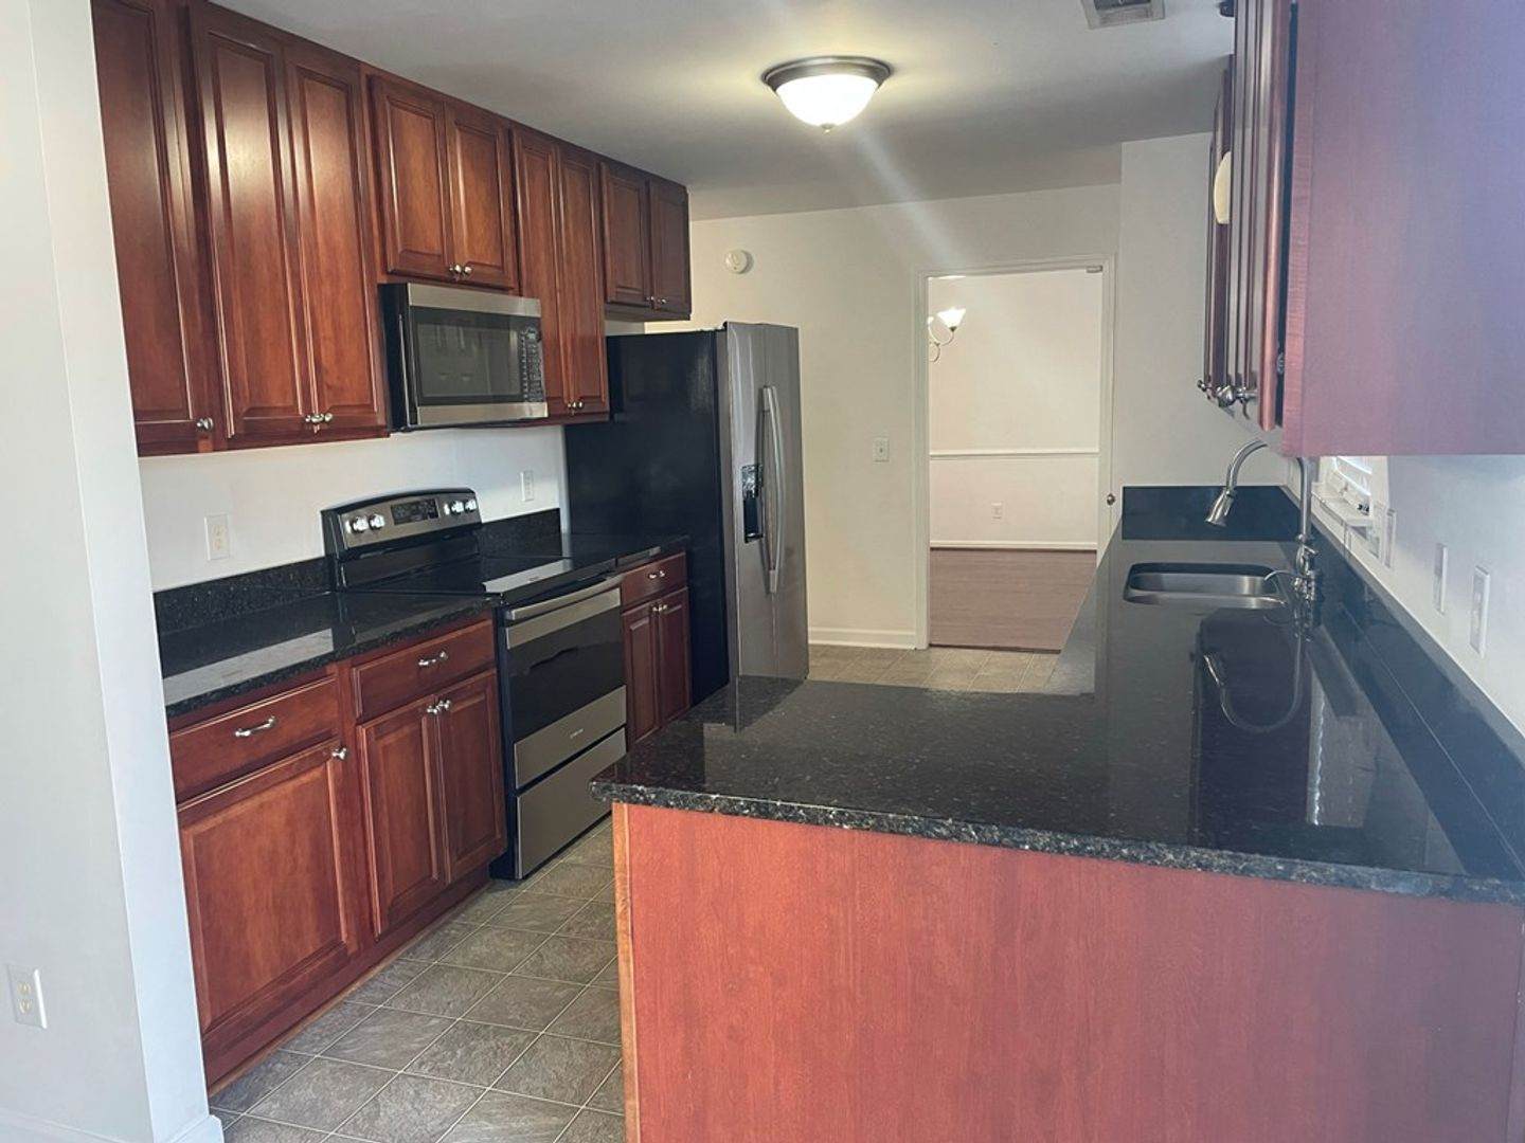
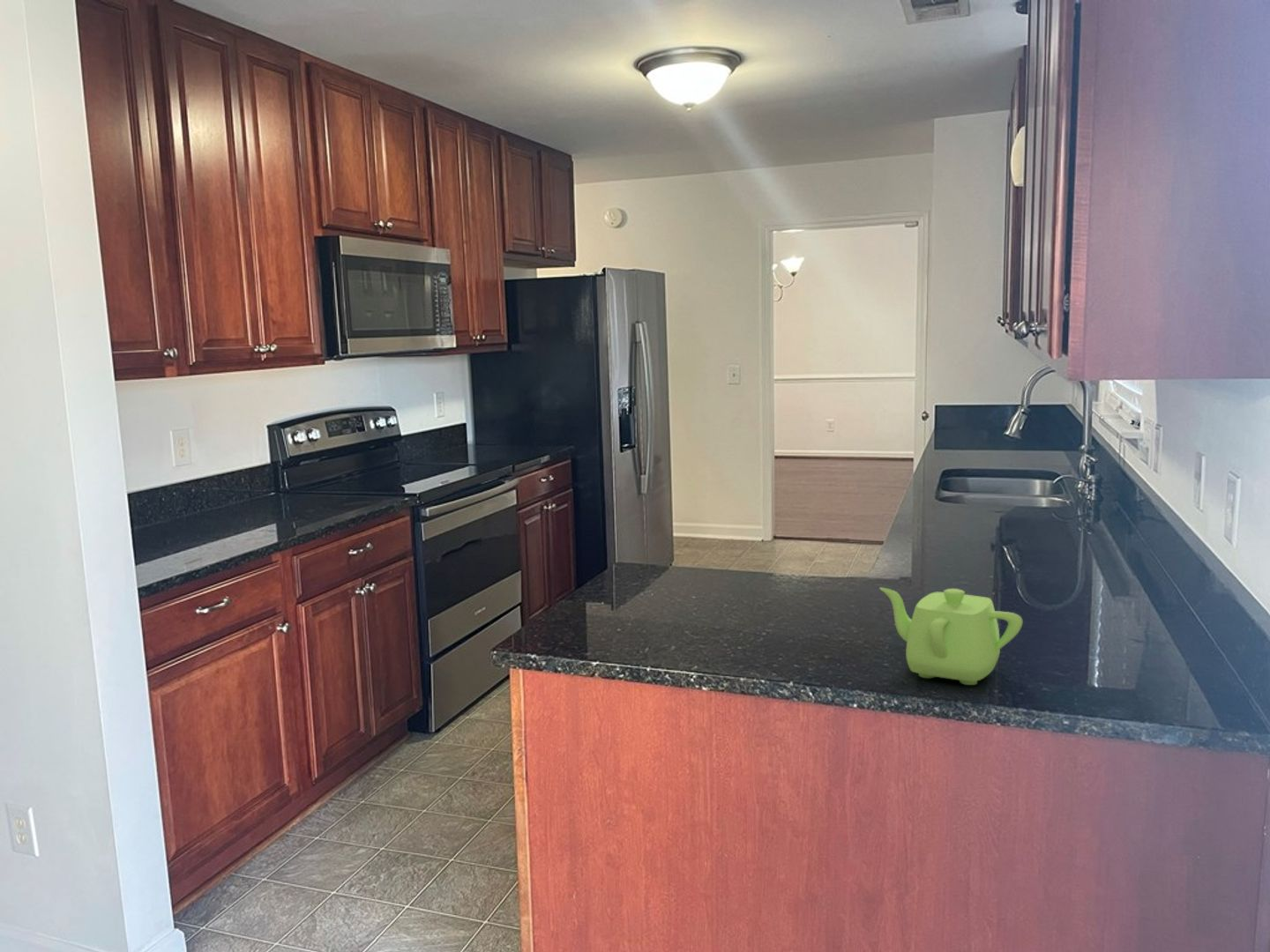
+ teapot [878,587,1024,686]
